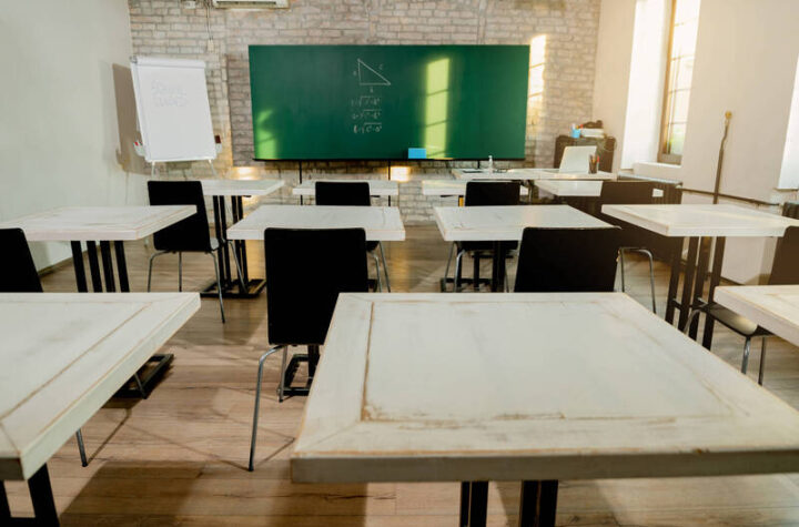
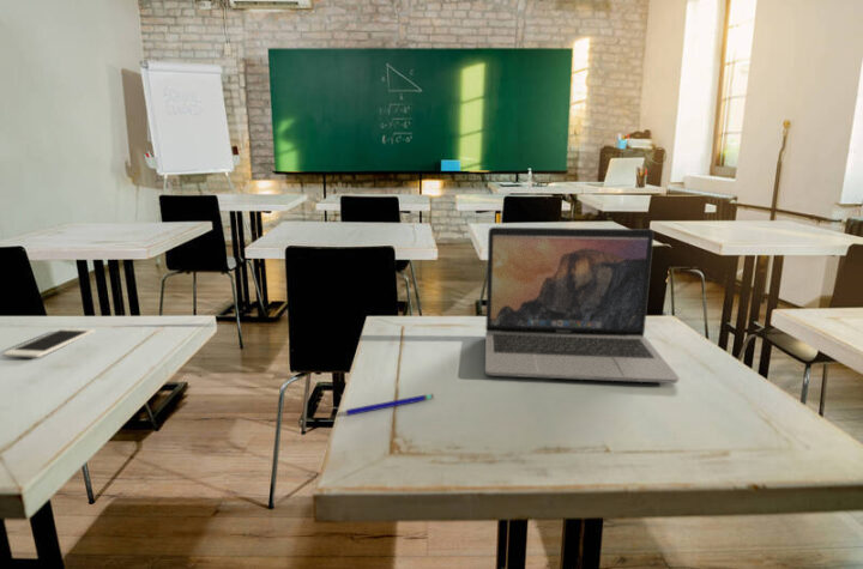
+ pen [345,393,435,417]
+ cell phone [1,327,96,359]
+ laptop [484,226,681,385]
